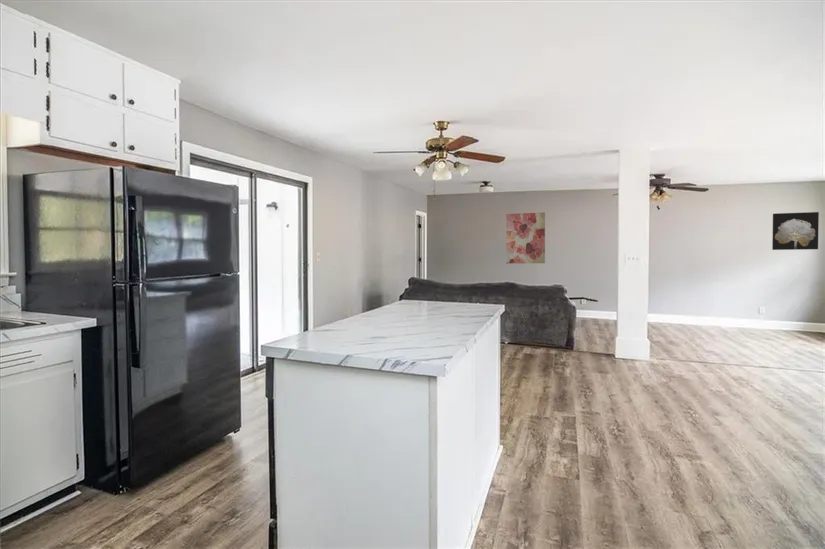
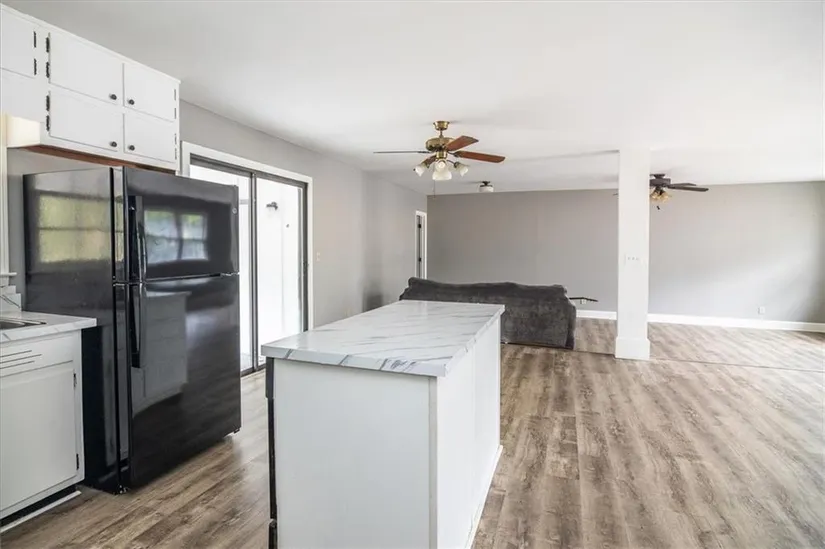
- wall art [505,211,546,264]
- wall art [771,211,820,251]
